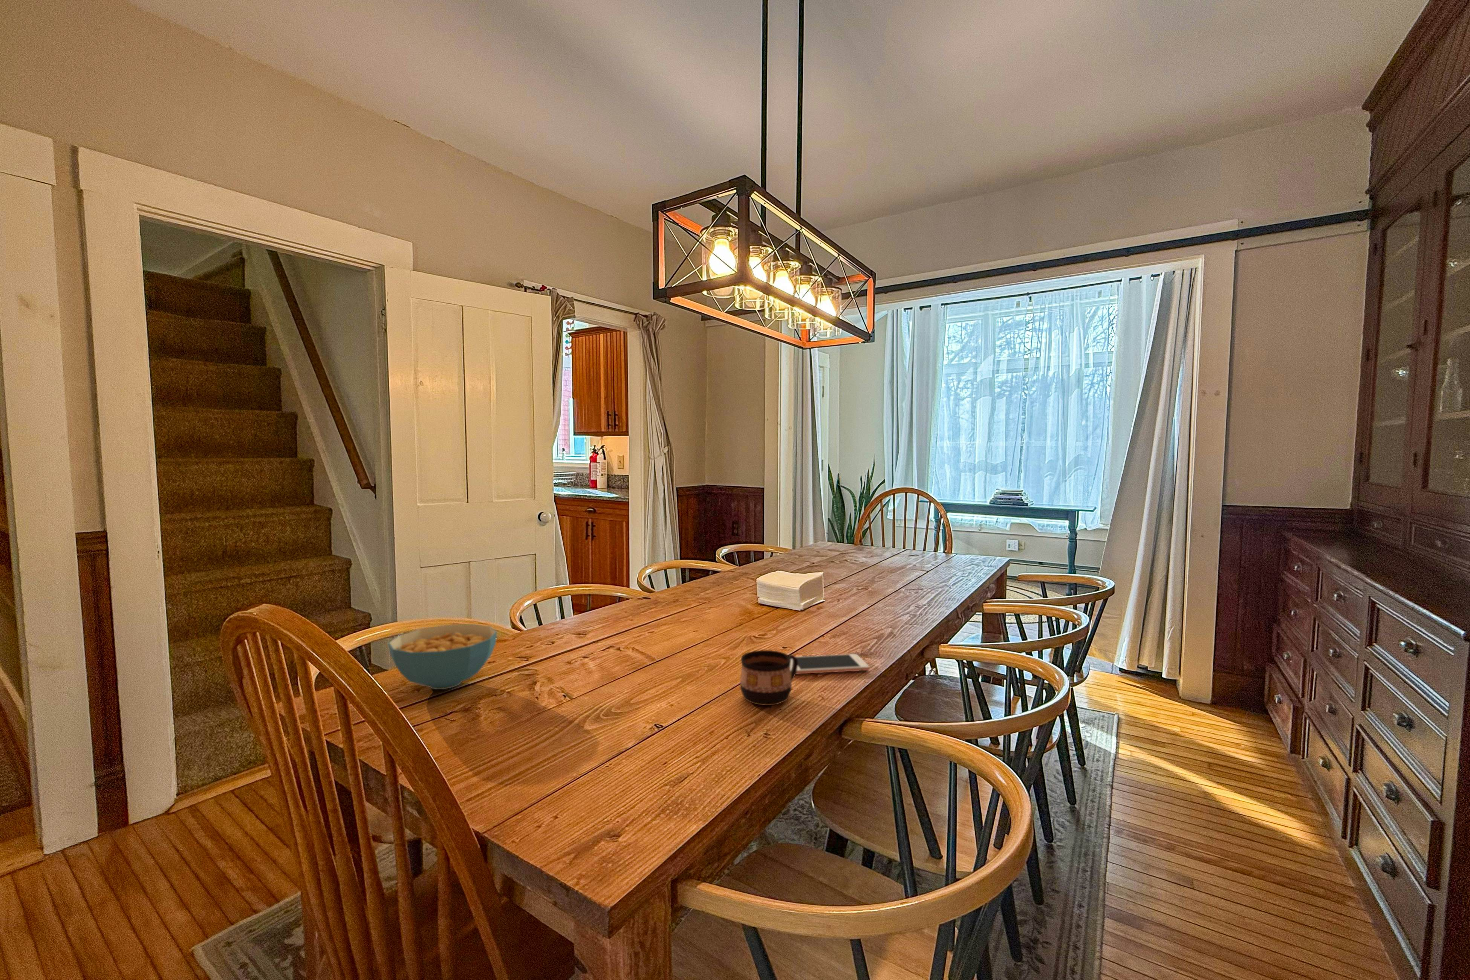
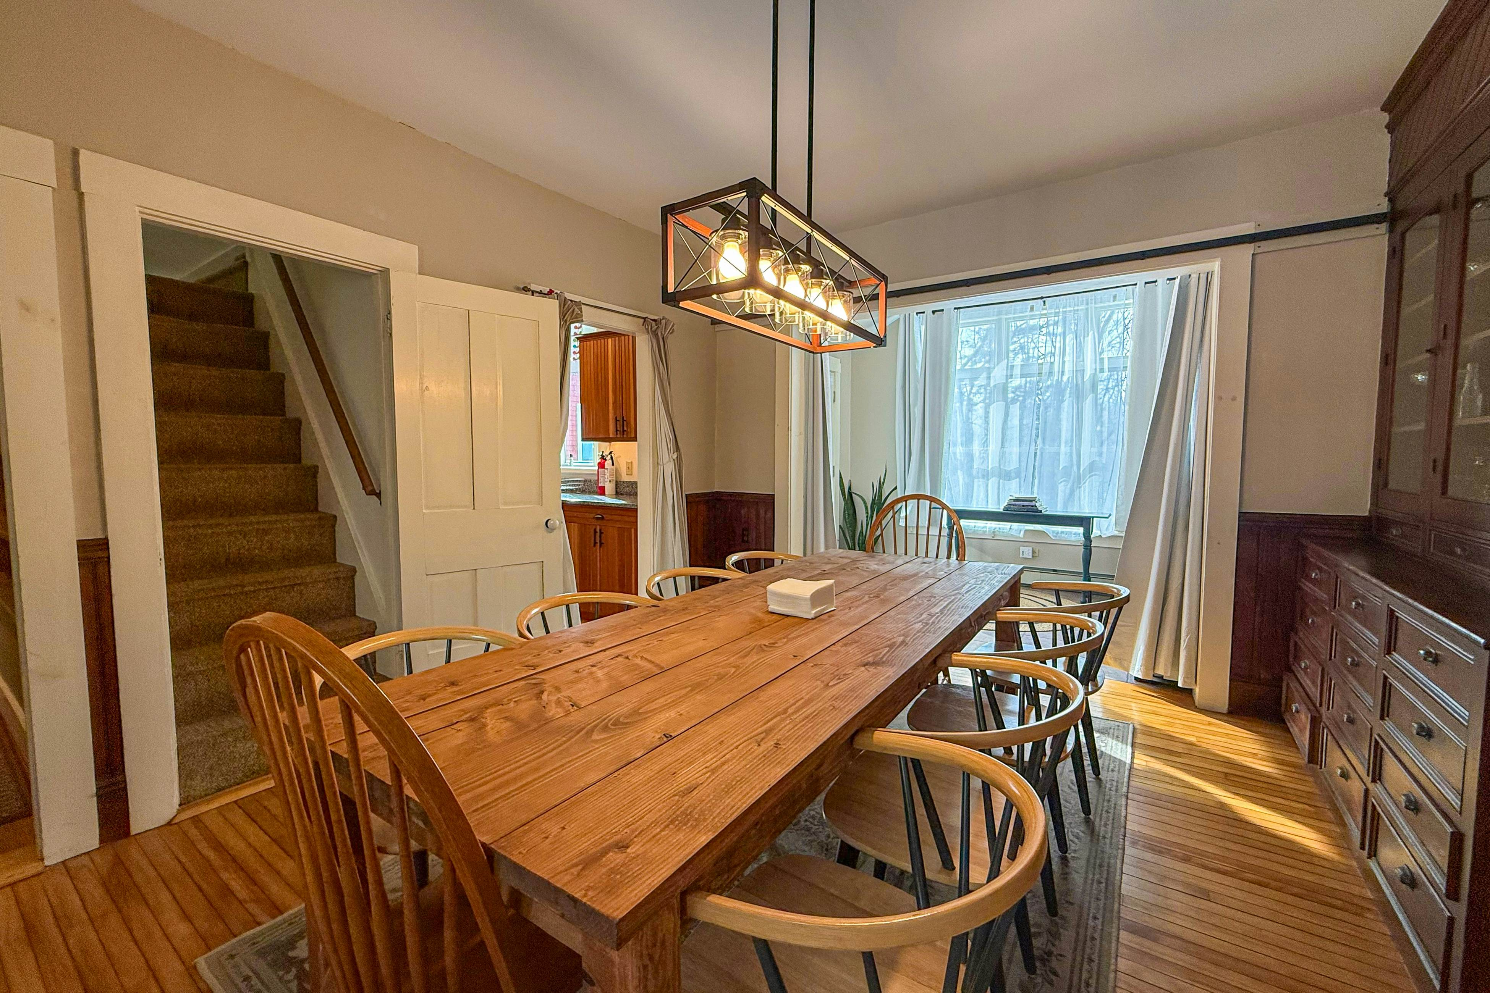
- cereal bowl [388,623,498,690]
- cup [740,650,797,705]
- cell phone [790,654,870,675]
